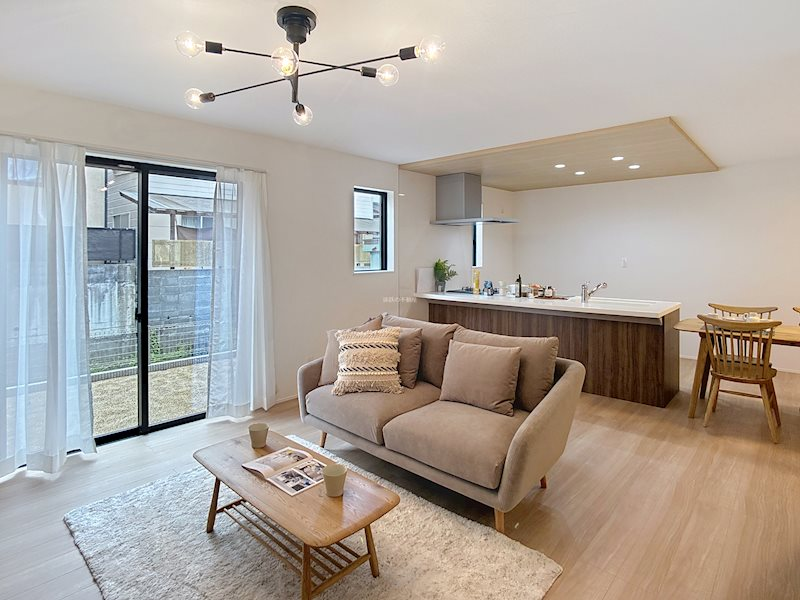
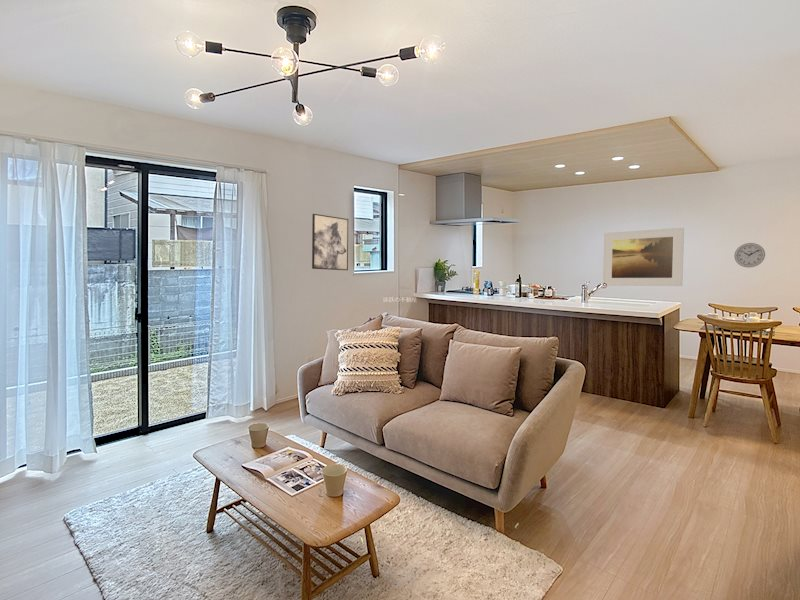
+ wall art [311,213,349,271]
+ wall clock [733,242,766,268]
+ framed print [602,227,685,287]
